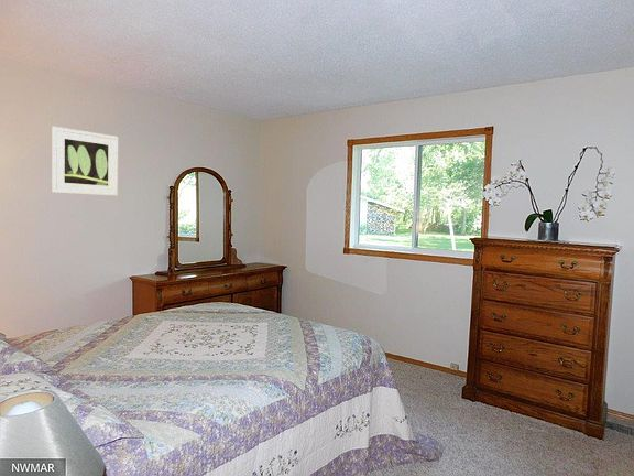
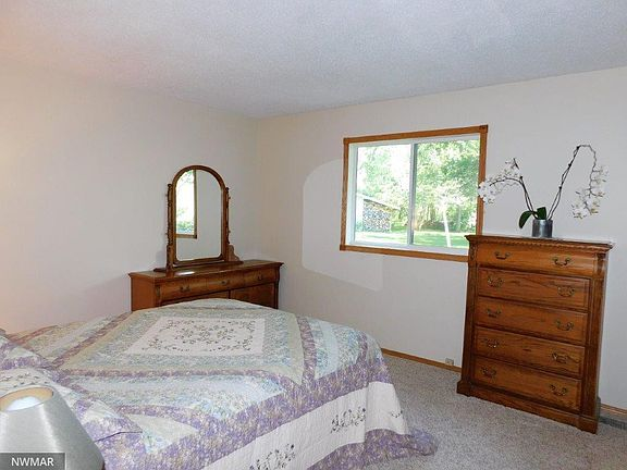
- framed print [52,126,119,197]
